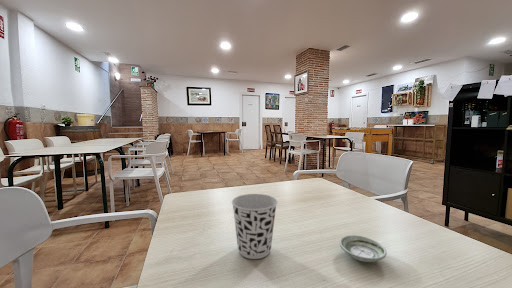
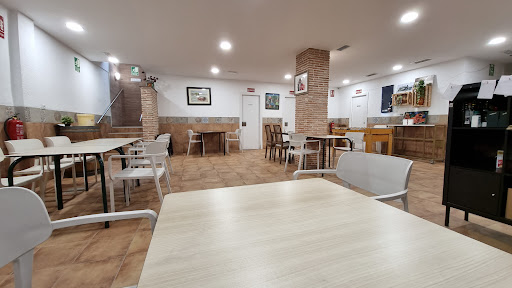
- cup [231,193,278,260]
- saucer [338,234,388,263]
